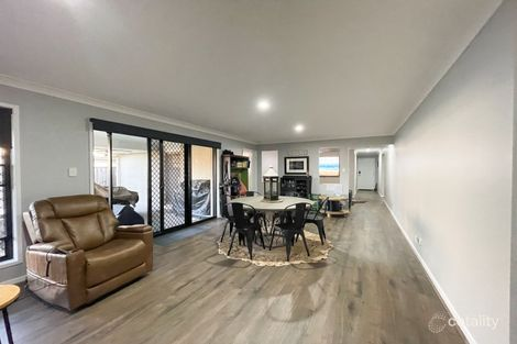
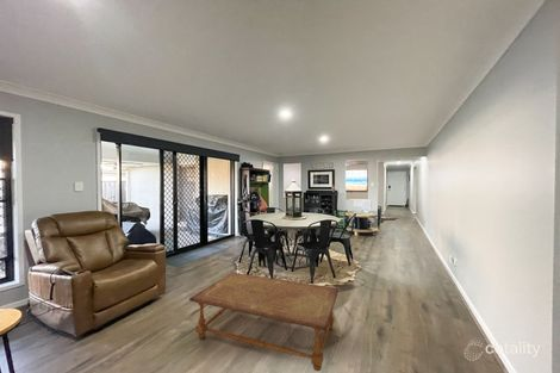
+ coffee table [188,272,340,372]
